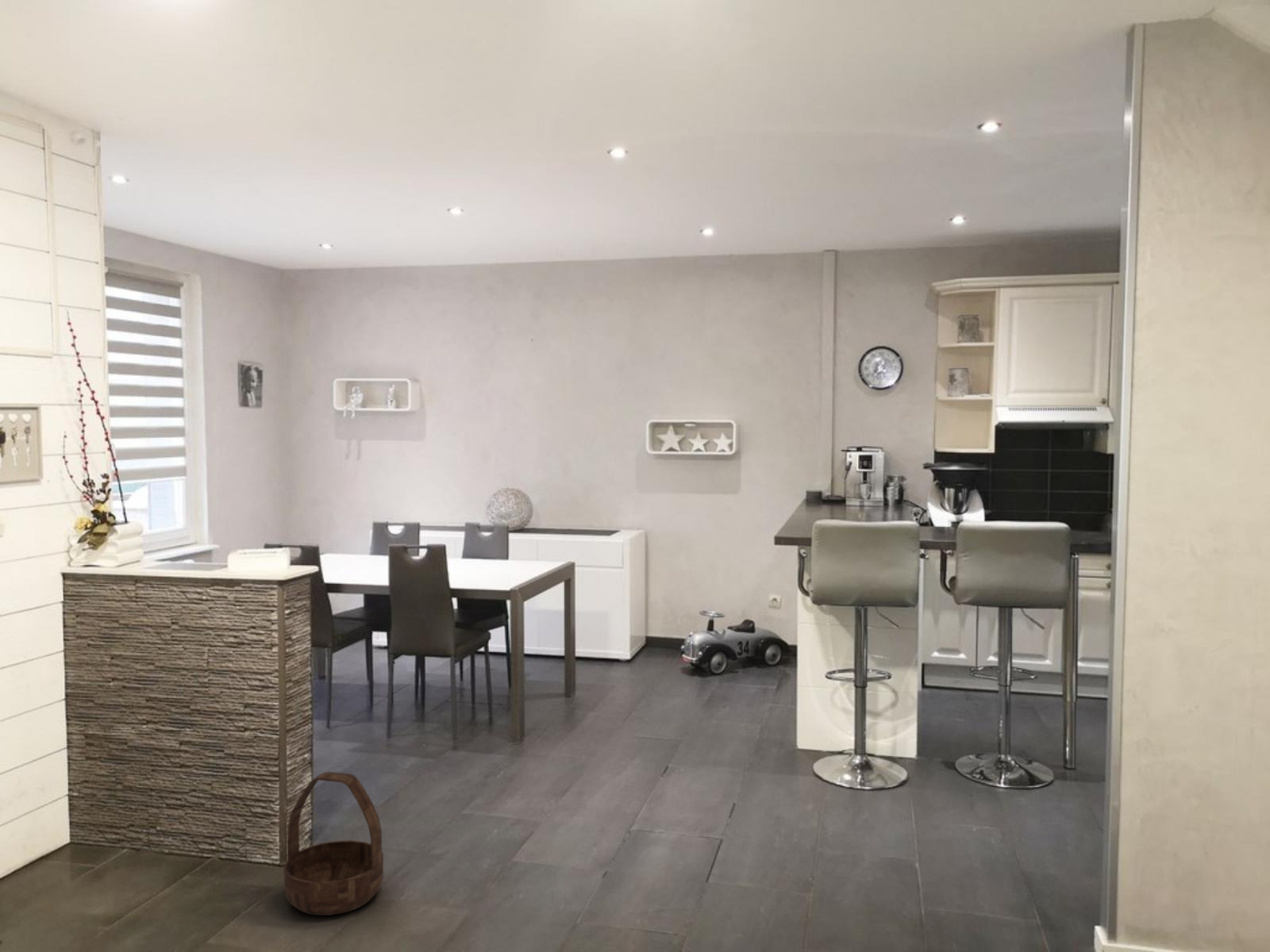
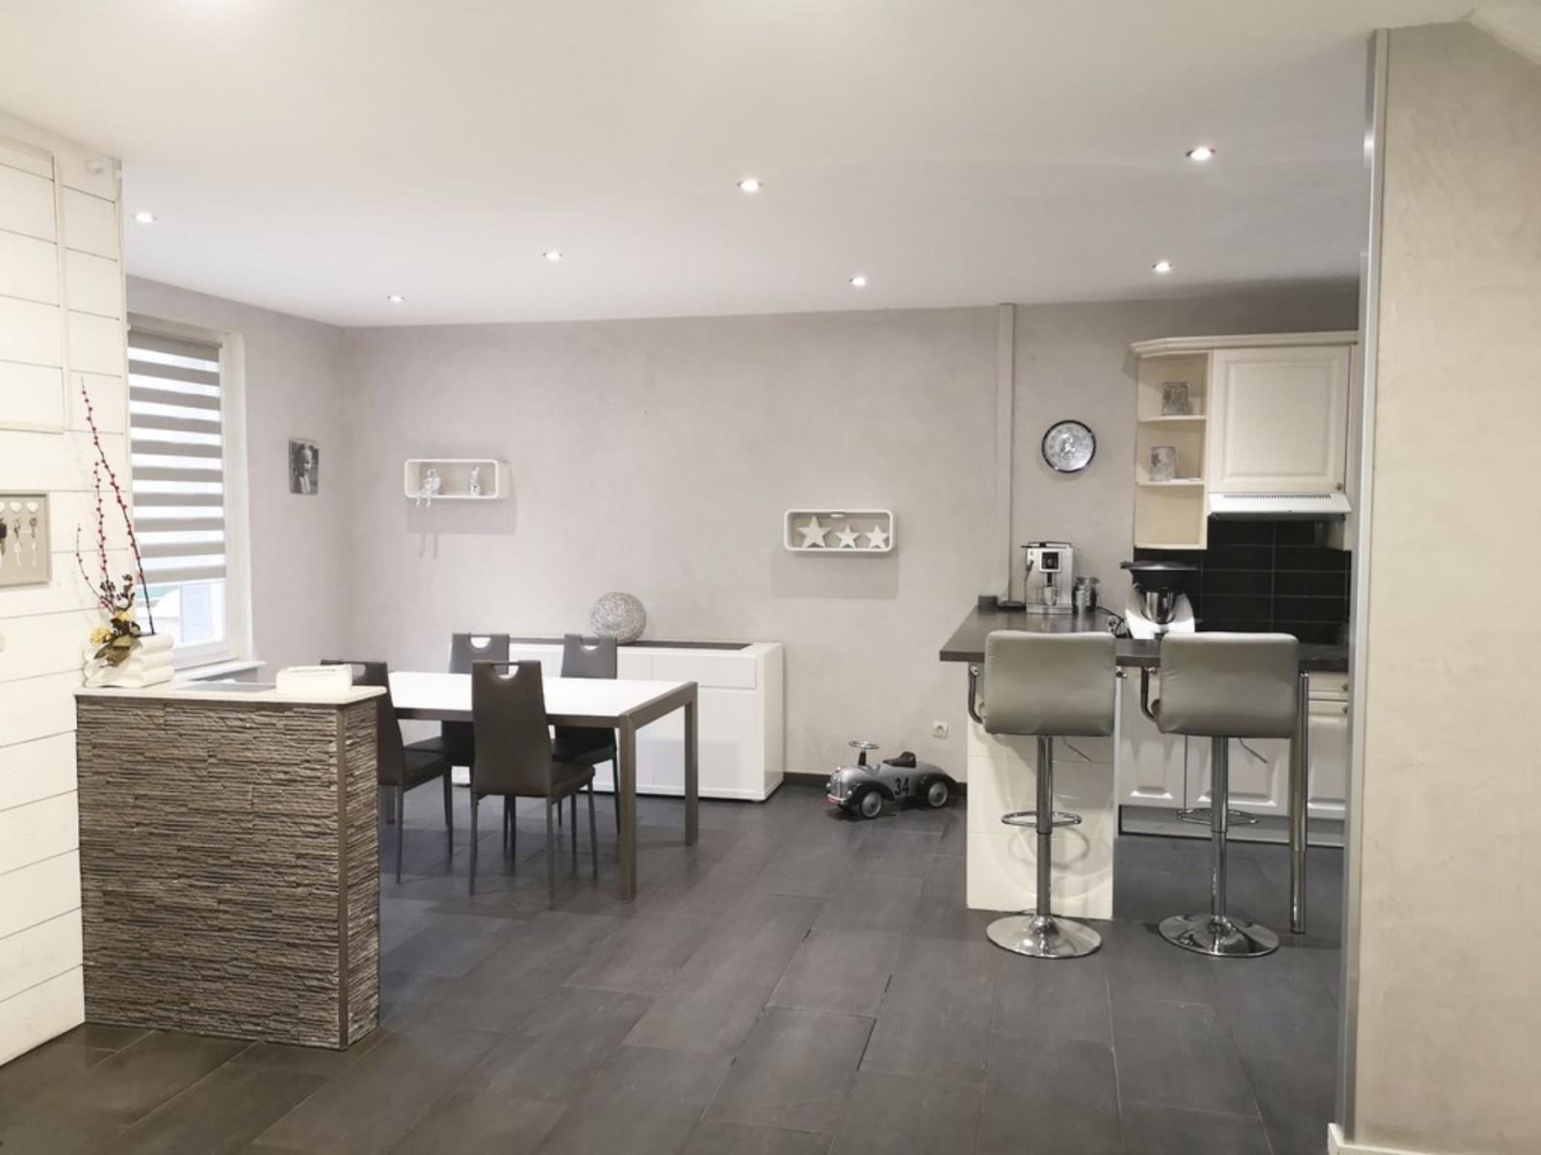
- basket [283,771,384,916]
